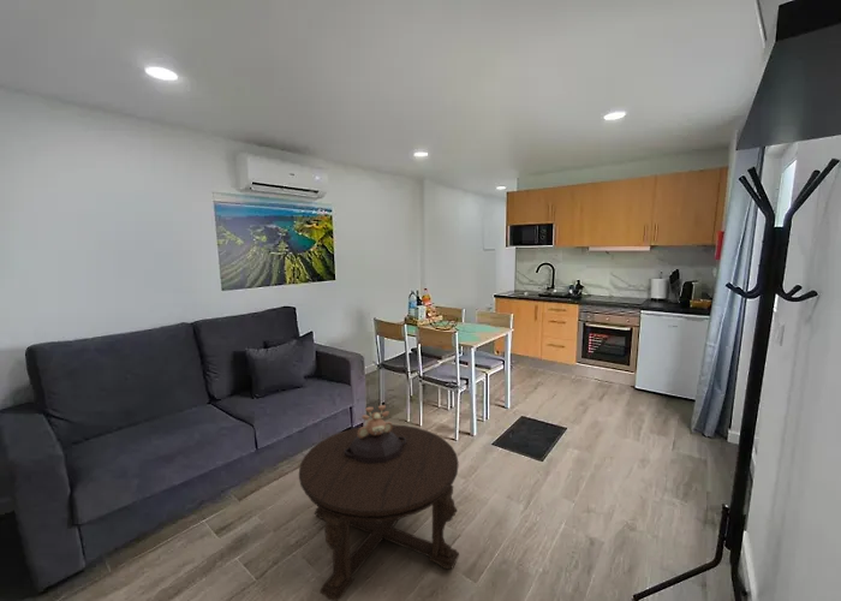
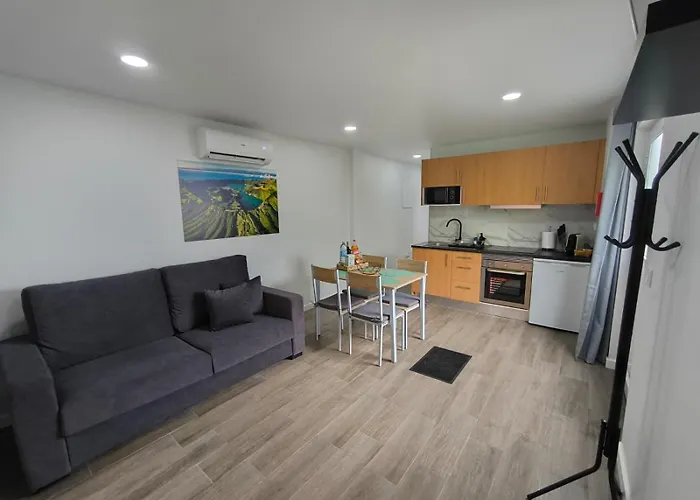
- coffee table [298,423,460,601]
- decorative bowl [344,404,406,464]
